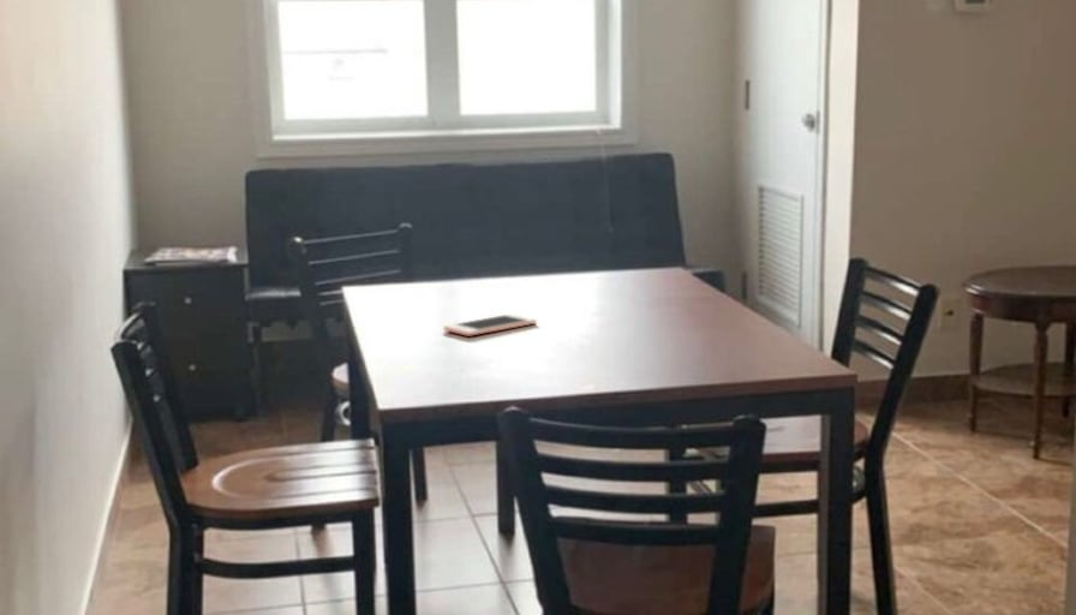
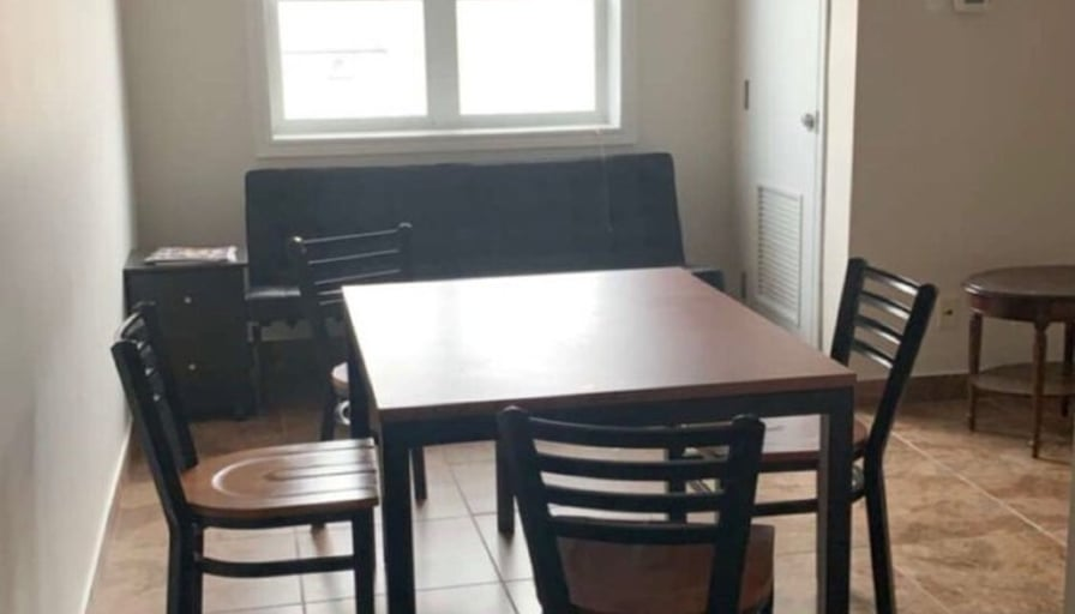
- cell phone [442,314,538,338]
